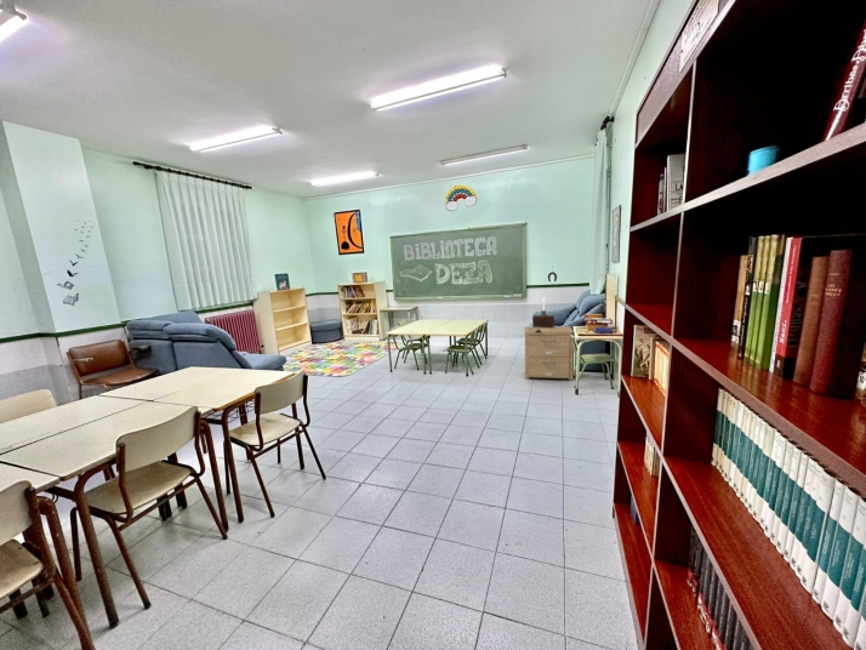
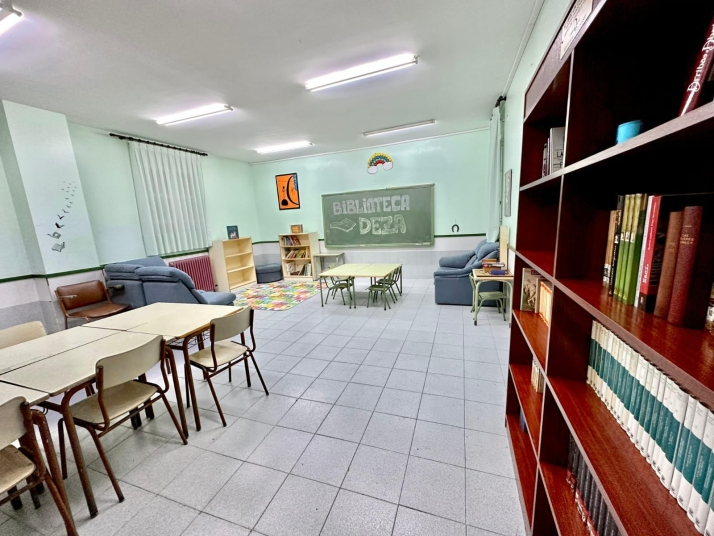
- table lamp [529,296,556,333]
- side table [523,325,575,382]
